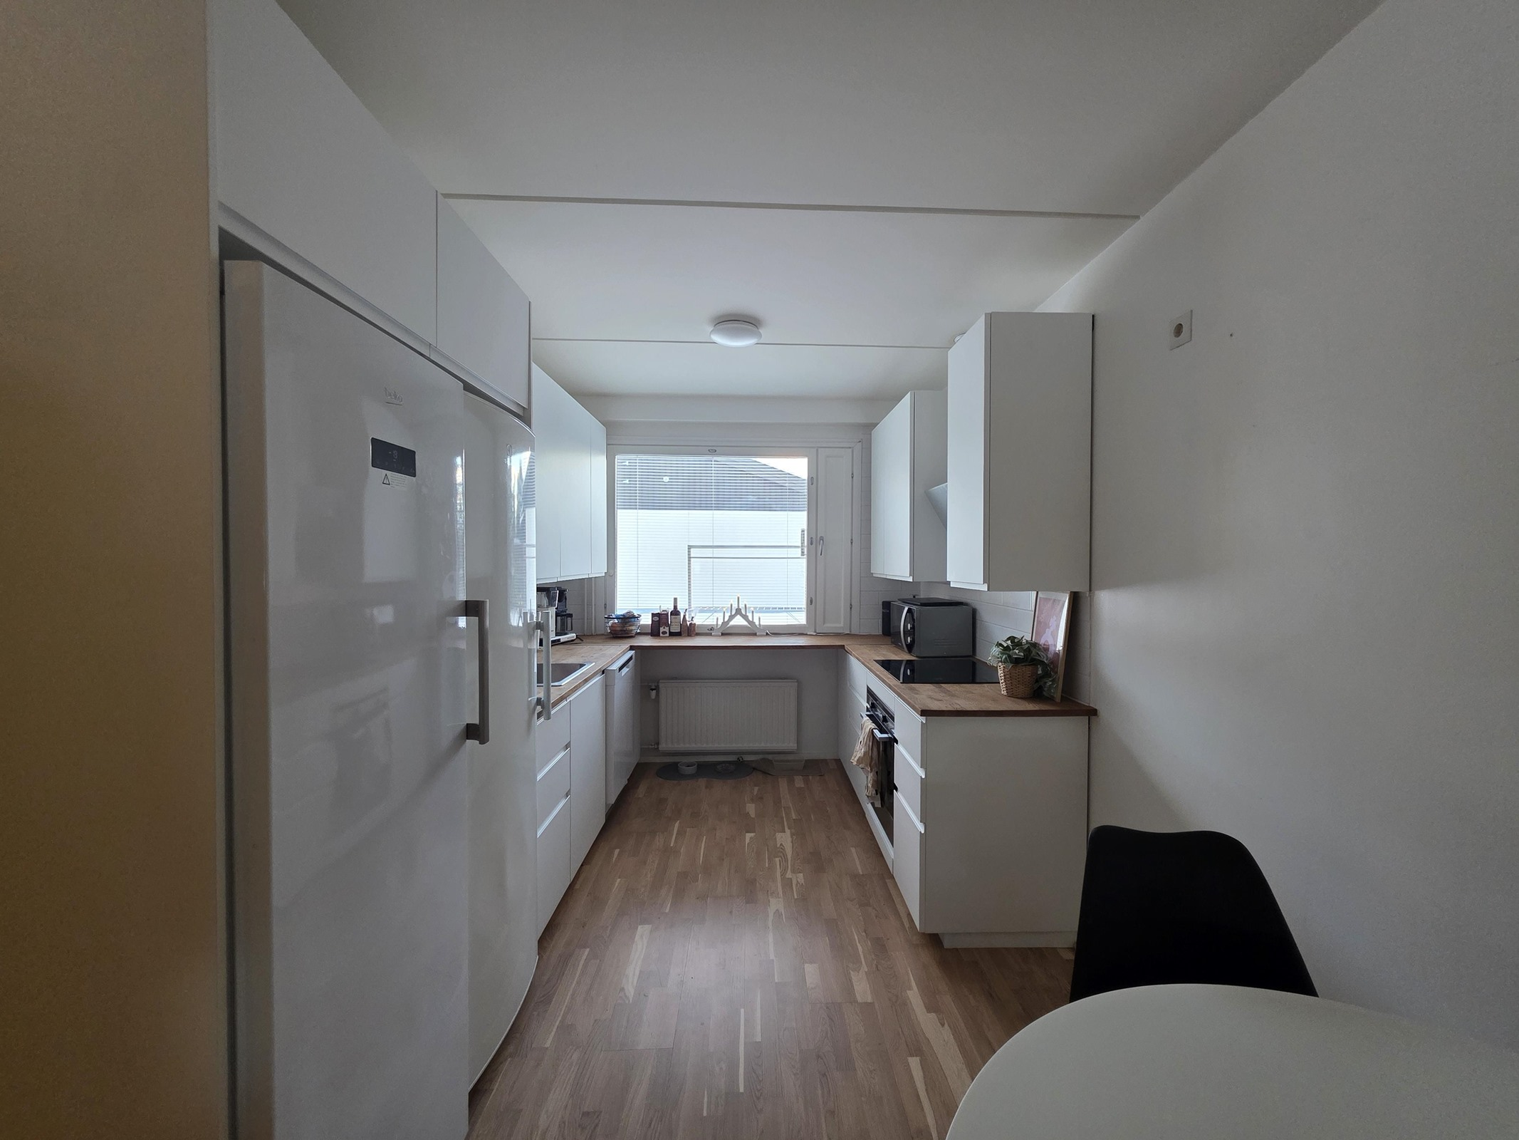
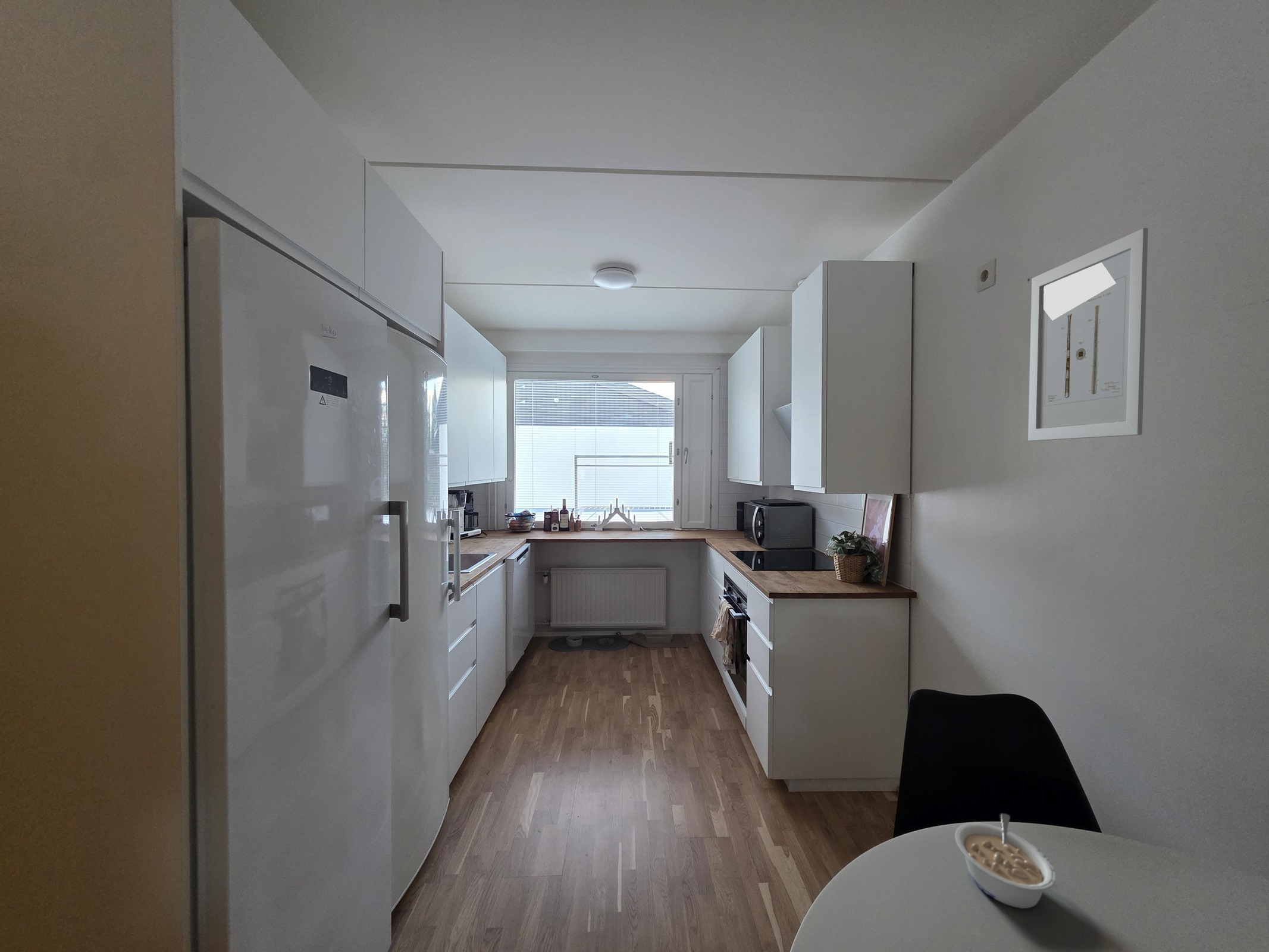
+ legume [954,813,1057,909]
+ wall art [1027,227,1149,441]
